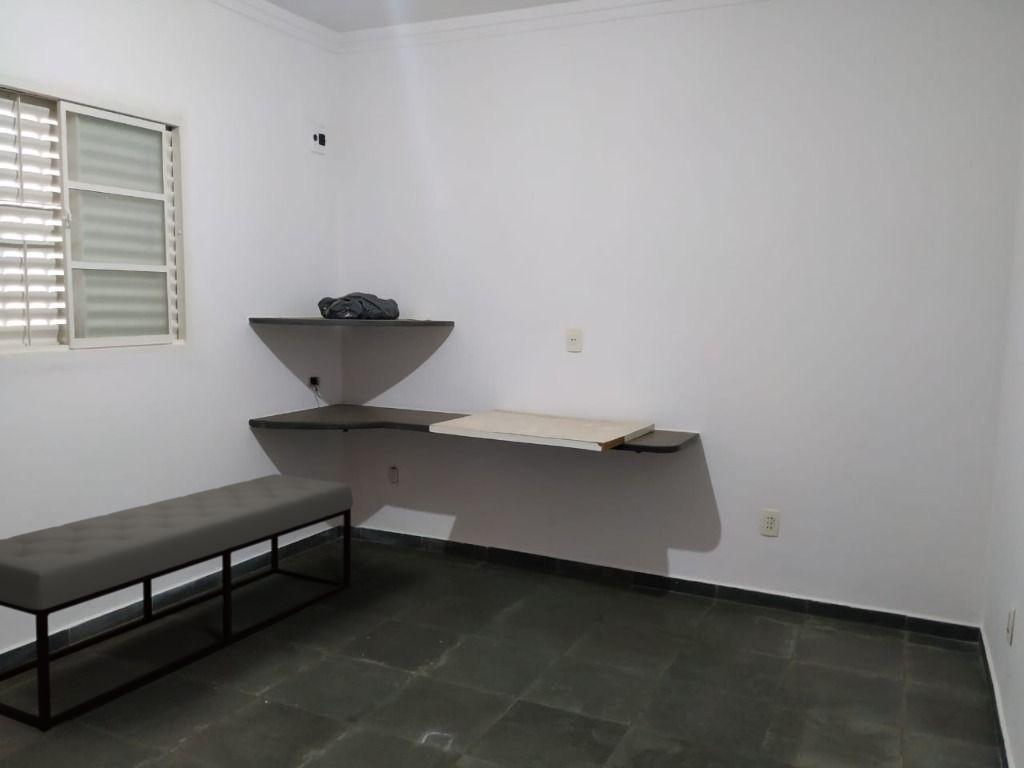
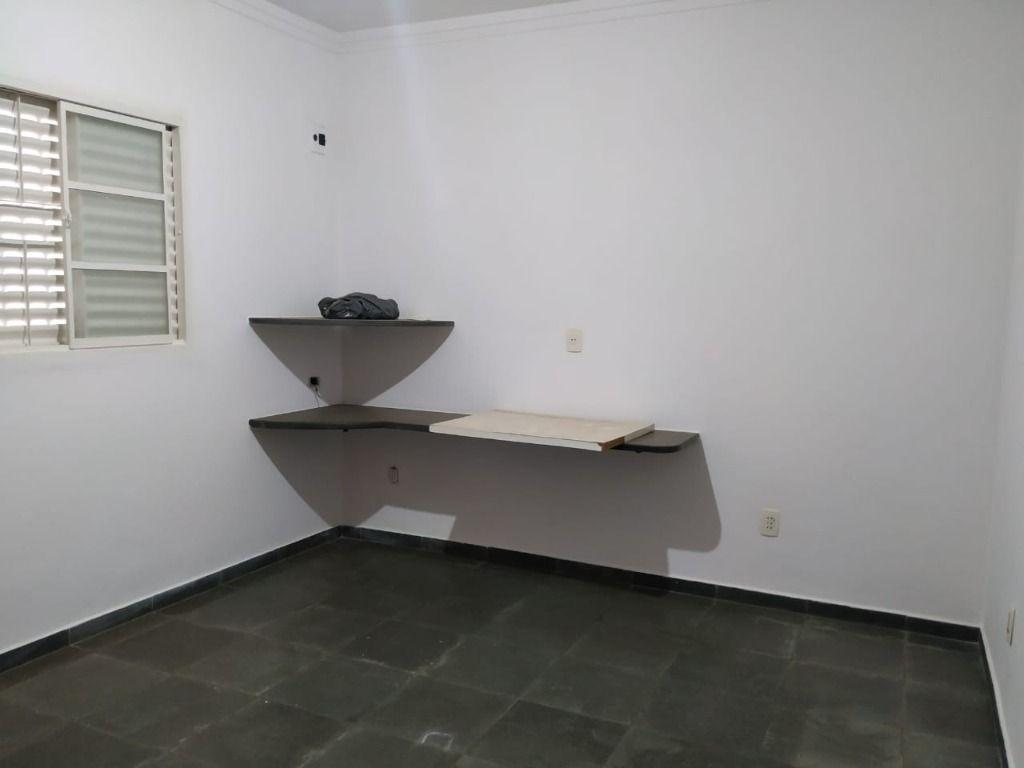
- bench [0,473,354,733]
